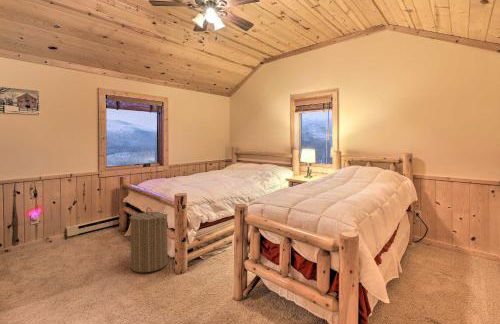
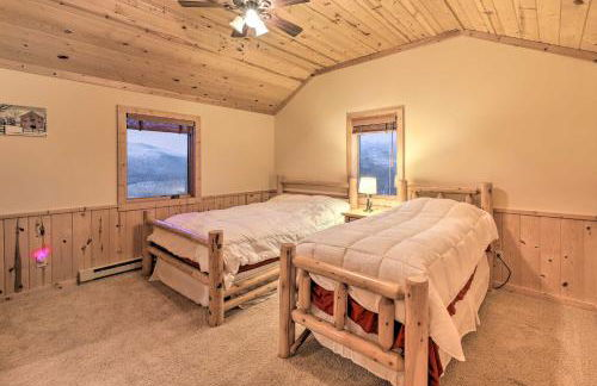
- laundry hamper [129,206,169,273]
